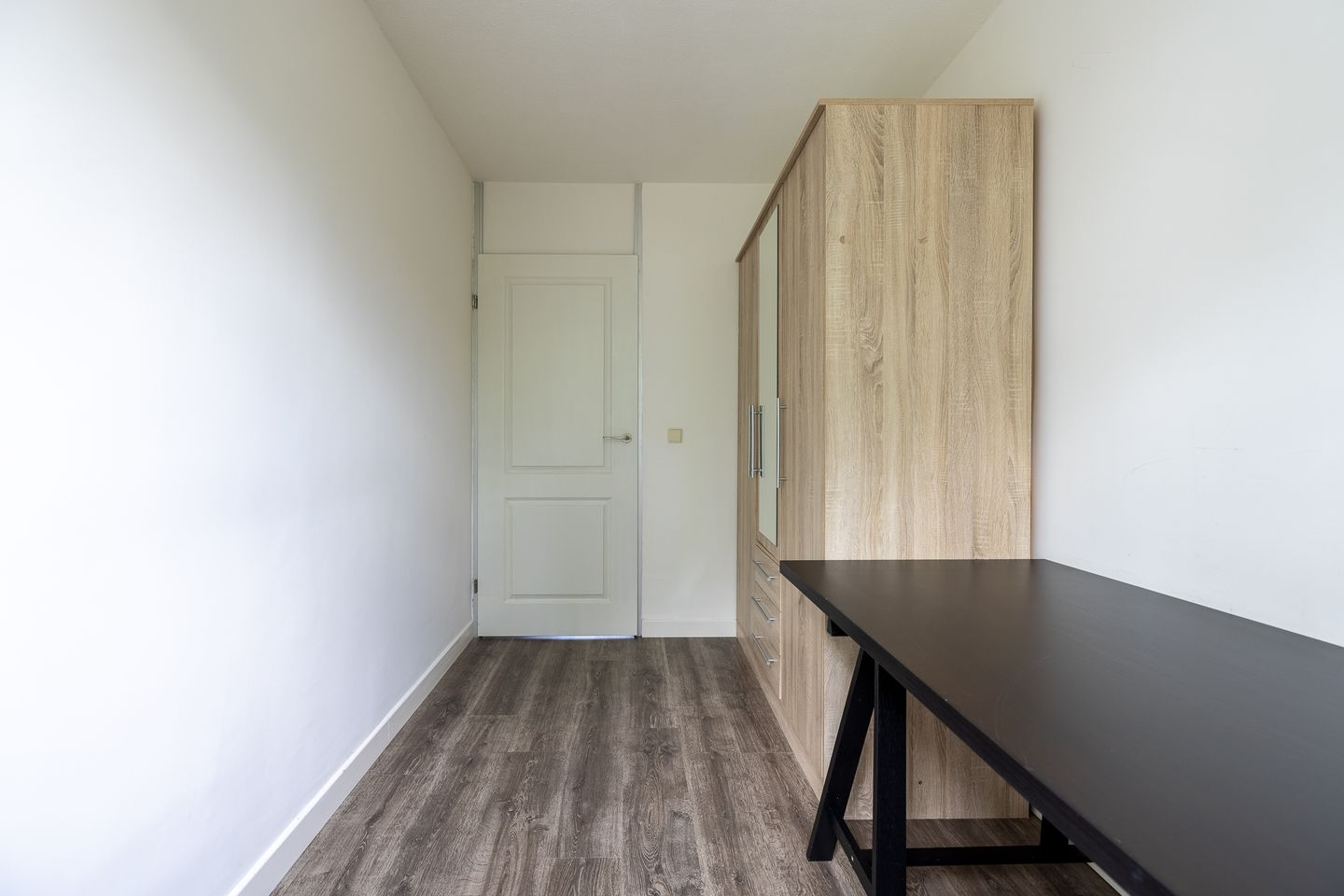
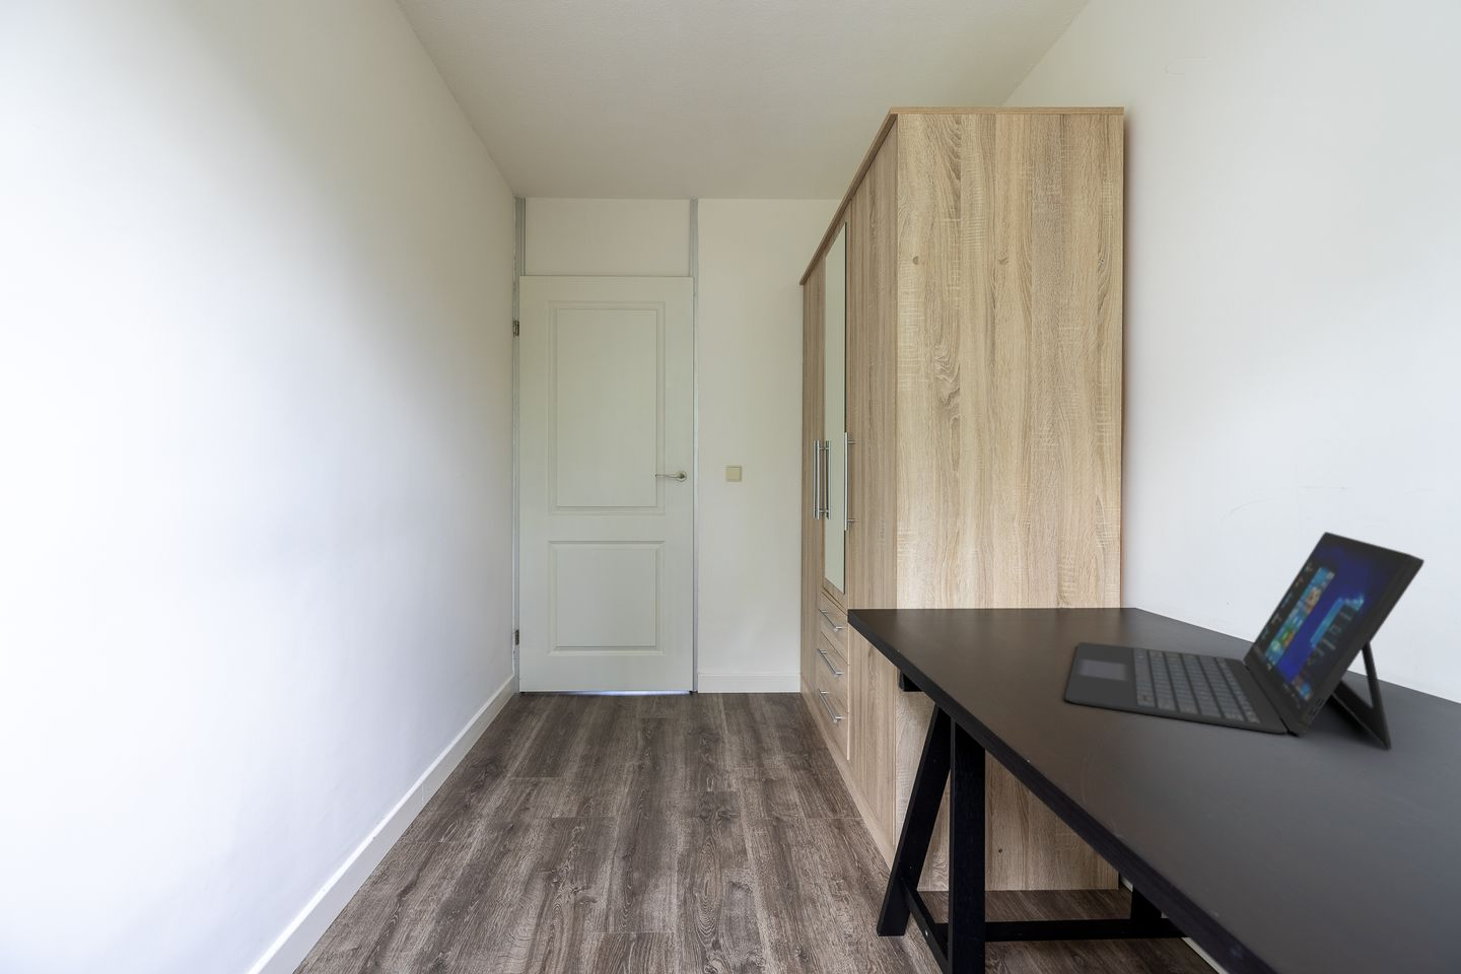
+ laptop [1064,530,1425,751]
